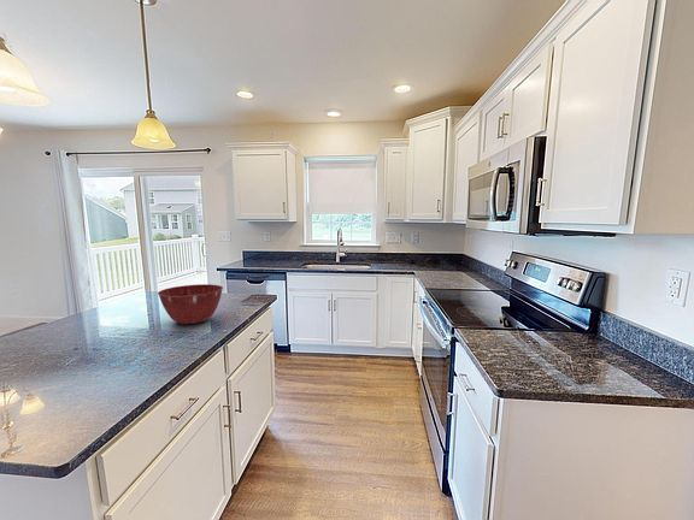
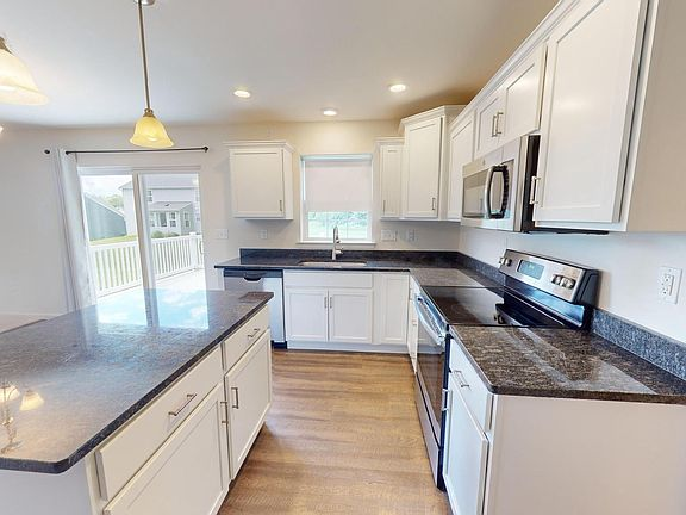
- mixing bowl [157,283,224,325]
